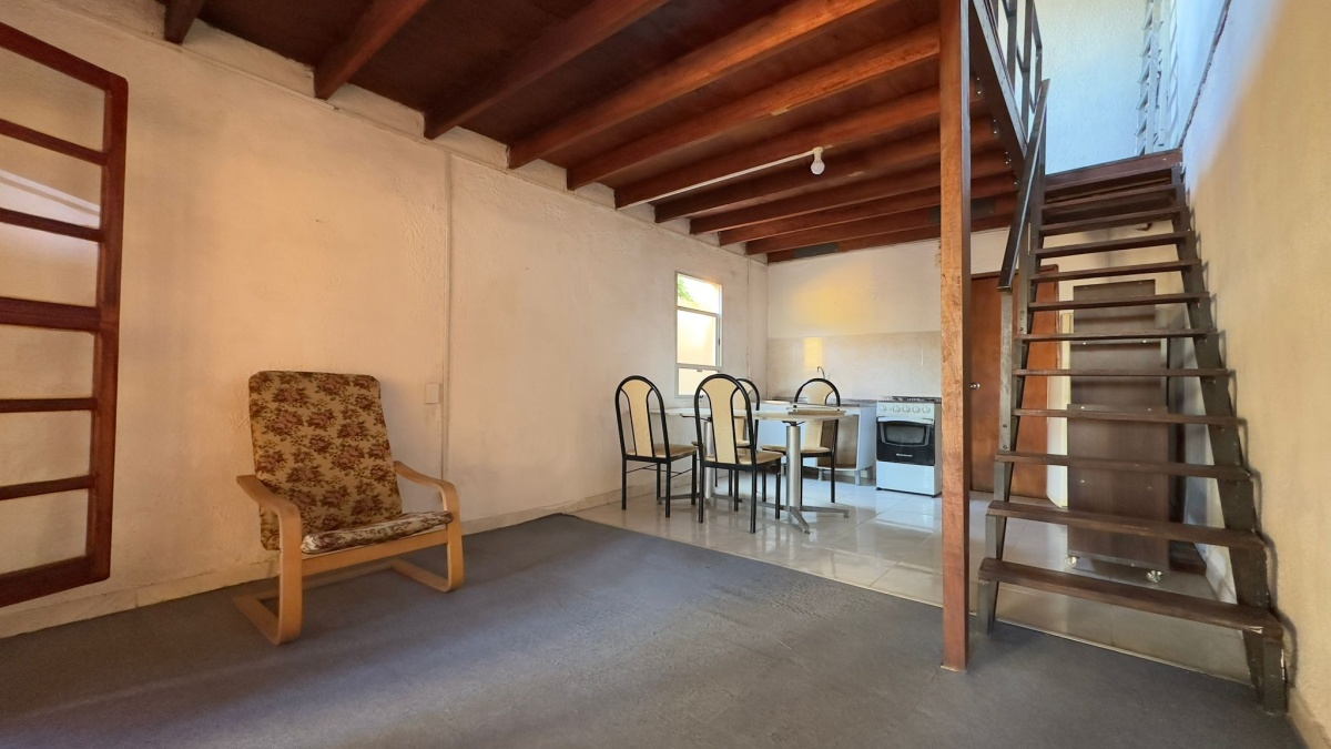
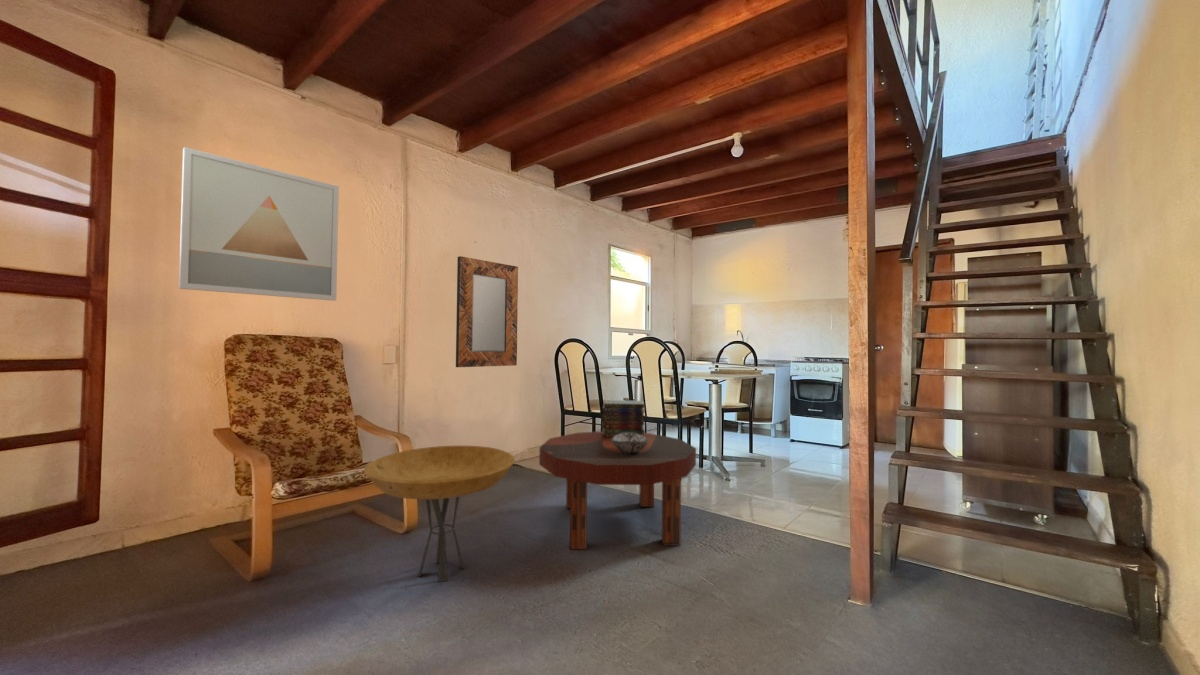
+ home mirror [455,255,519,368]
+ coffee table [538,430,697,550]
+ book stack [601,399,646,438]
+ wall art [178,146,340,302]
+ side table [363,445,516,583]
+ decorative bowl [612,432,649,454]
